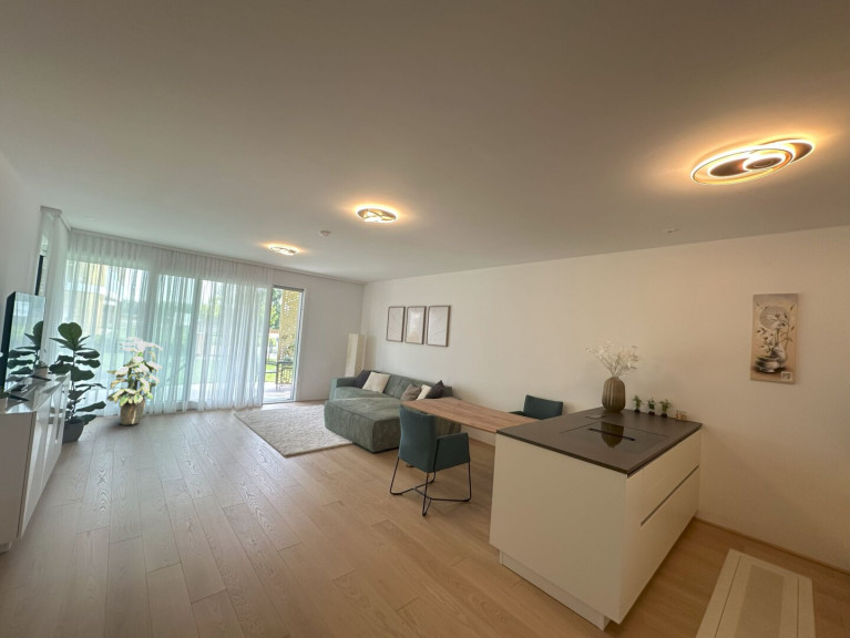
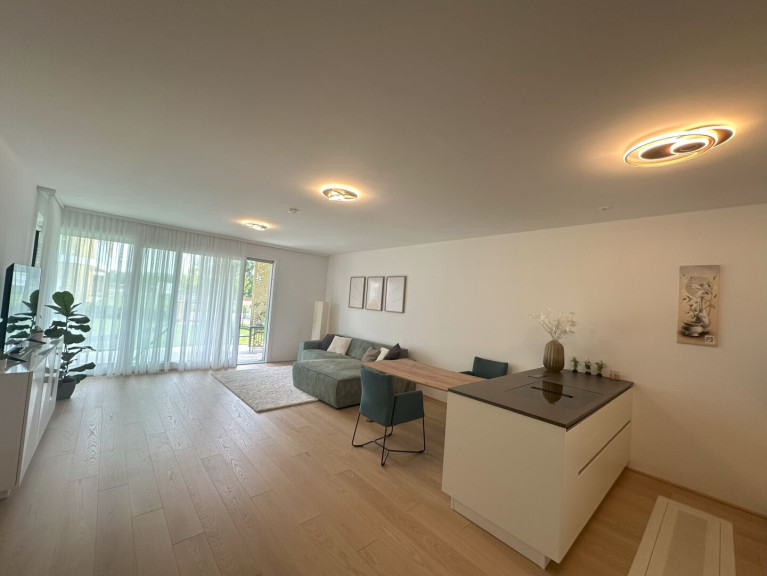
- indoor plant [104,336,164,425]
